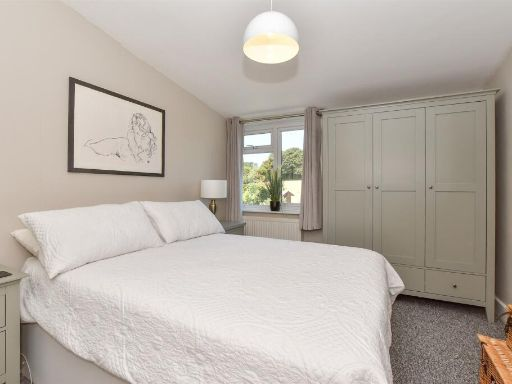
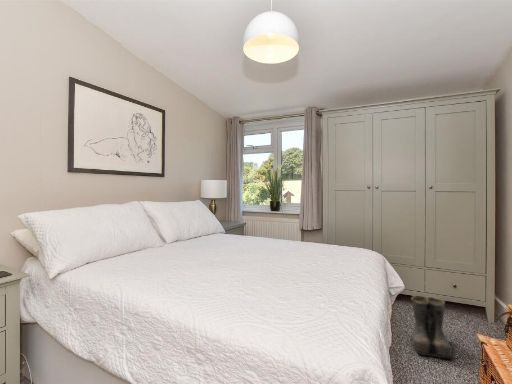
+ boots [410,295,455,359]
